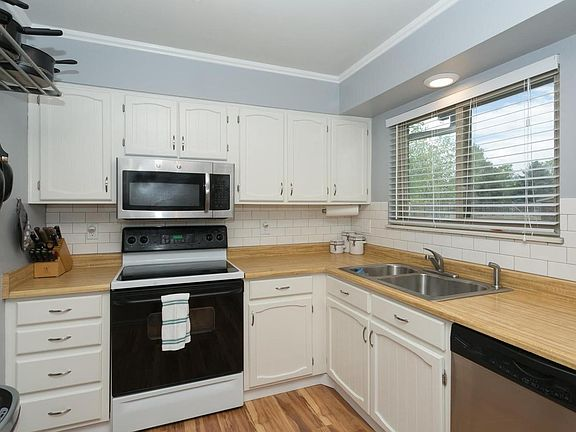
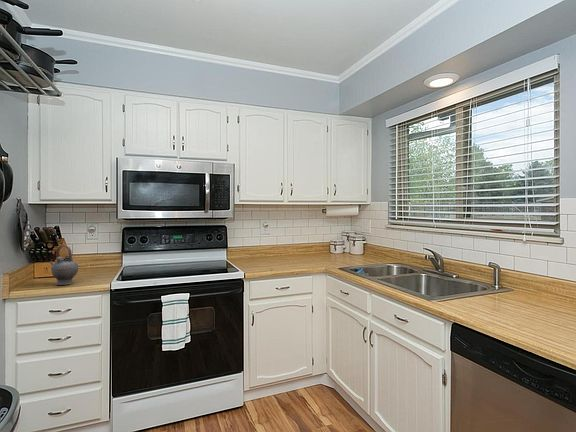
+ teapot [48,244,79,286]
